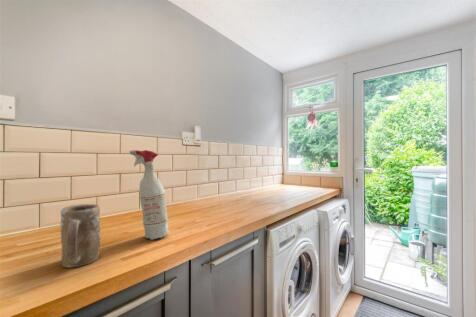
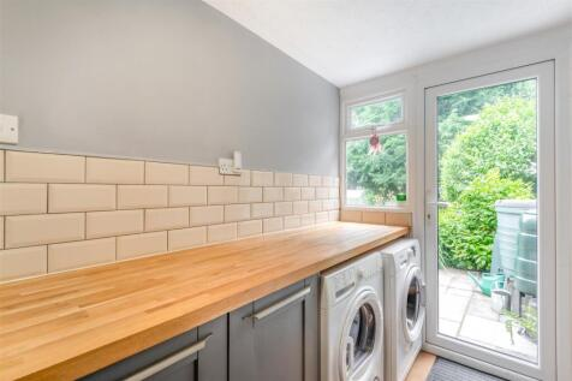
- spray bottle [129,149,170,241]
- mug [59,203,101,268]
